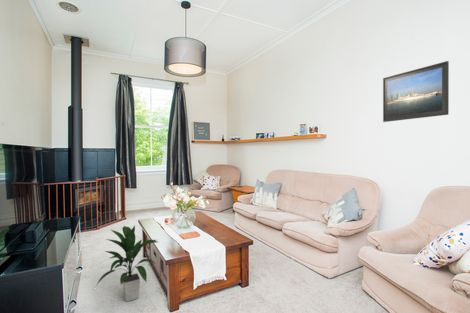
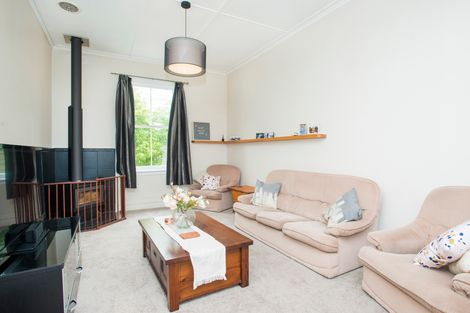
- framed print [382,60,450,123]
- indoor plant [95,224,158,303]
